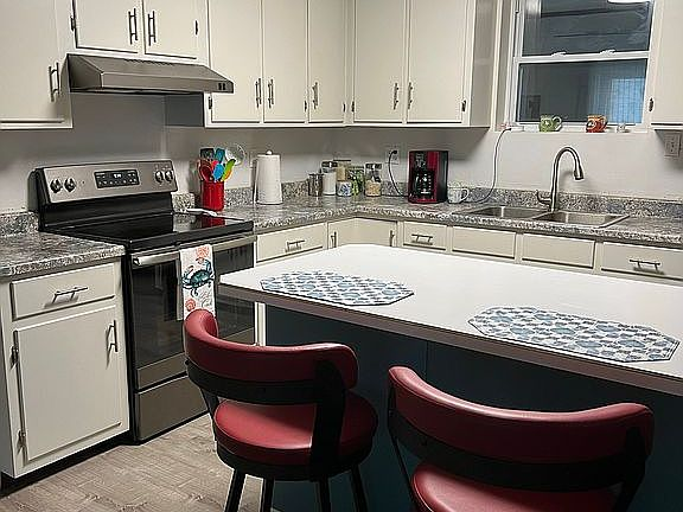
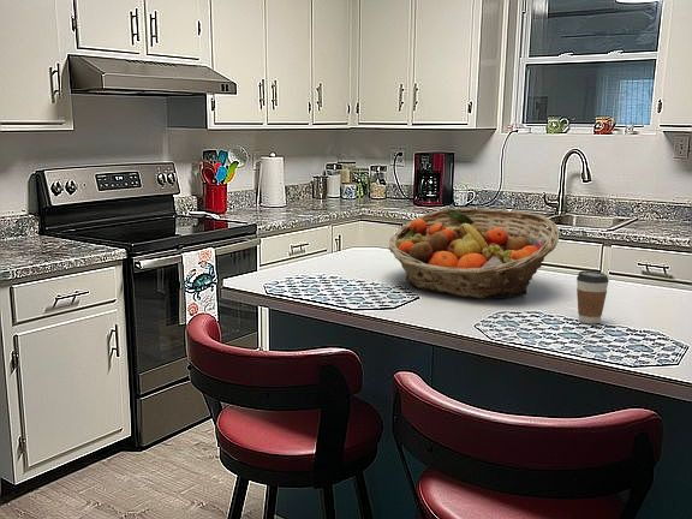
+ coffee cup [575,269,610,326]
+ fruit basket [387,207,561,299]
